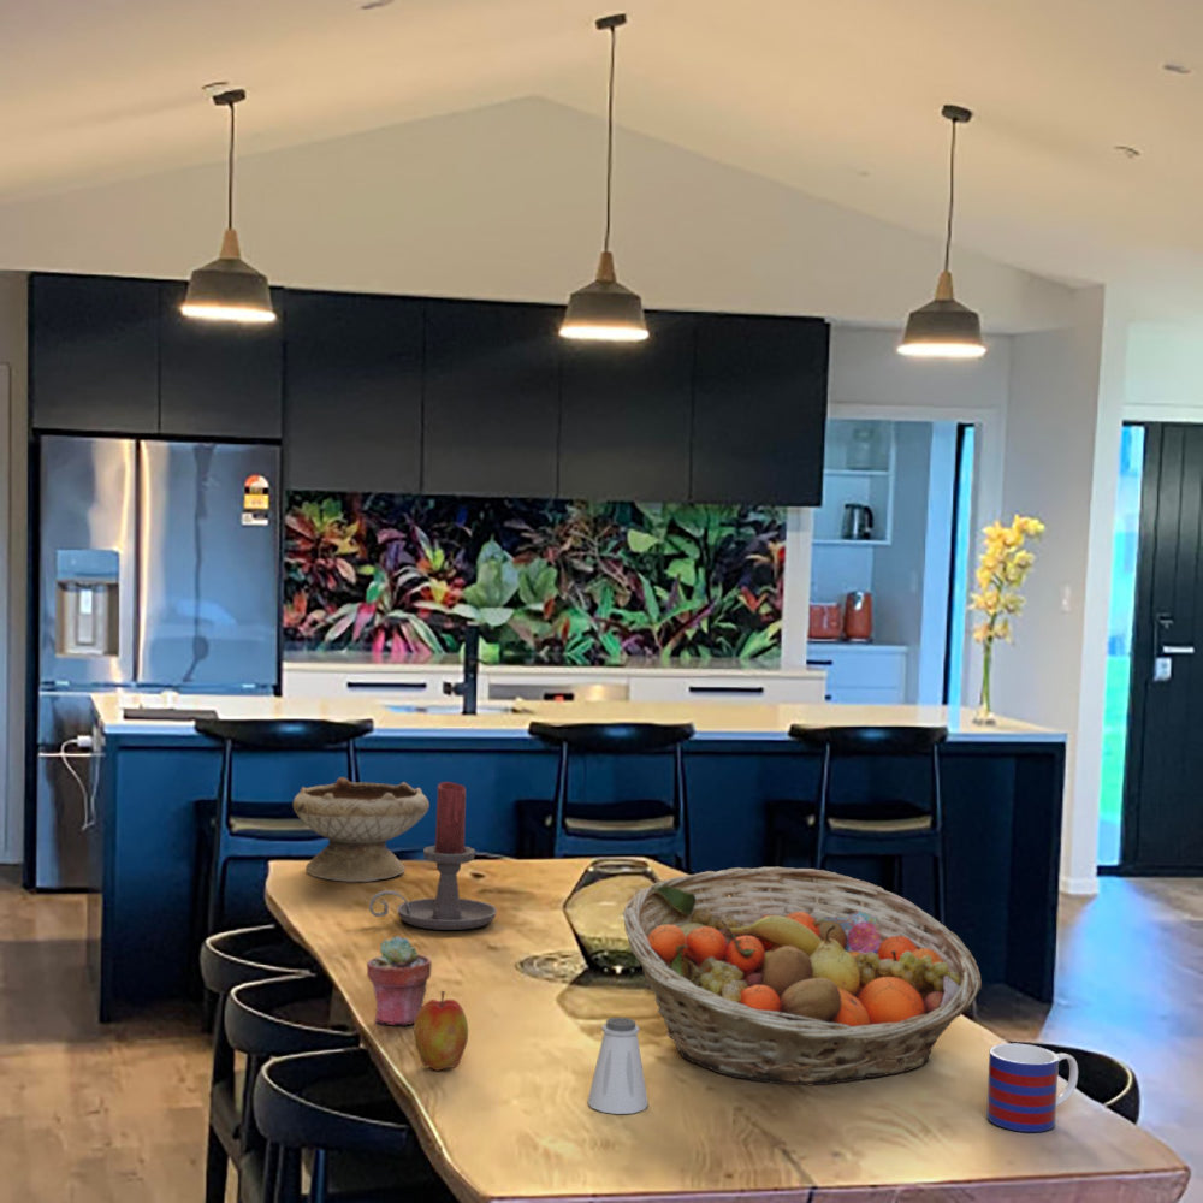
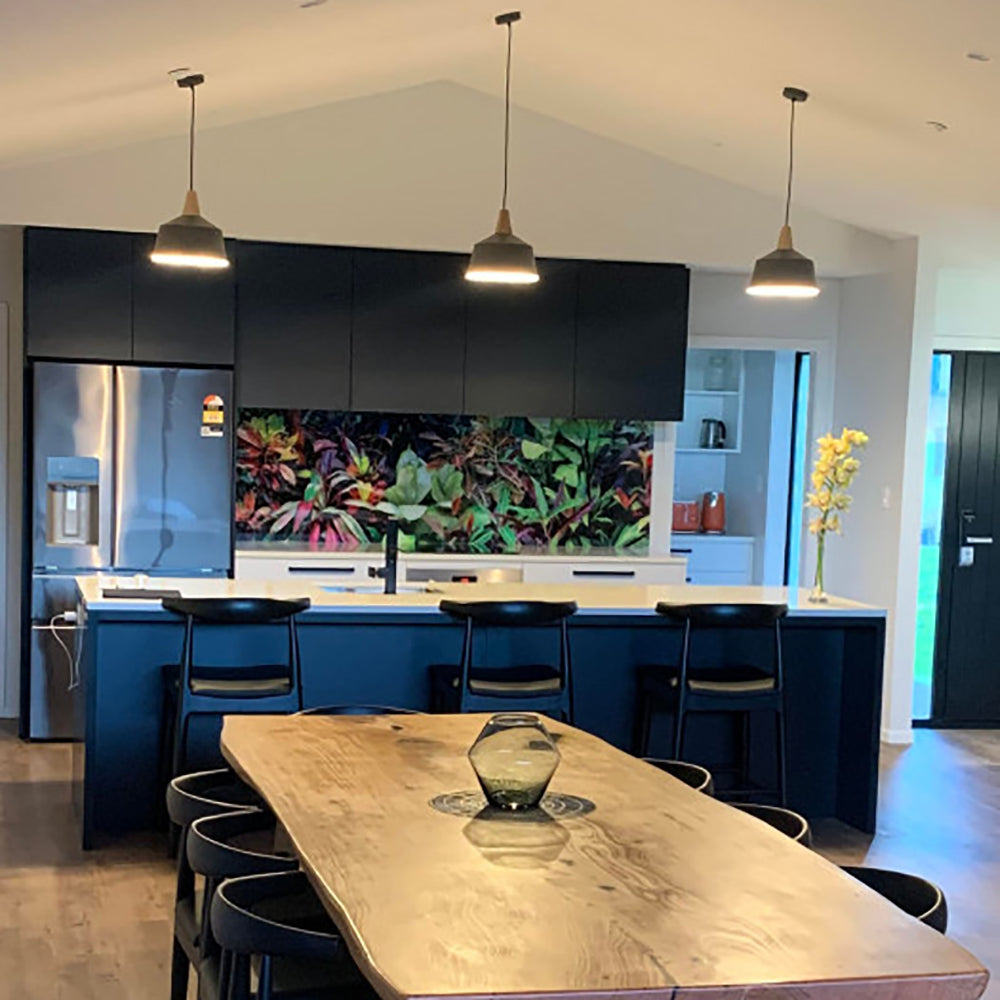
- candle holder [368,781,498,931]
- potted succulent [366,935,433,1026]
- bowl [291,776,431,883]
- fruit basket [622,866,983,1086]
- apple [413,990,469,1072]
- saltshaker [586,1015,650,1115]
- mug [985,1042,1079,1133]
